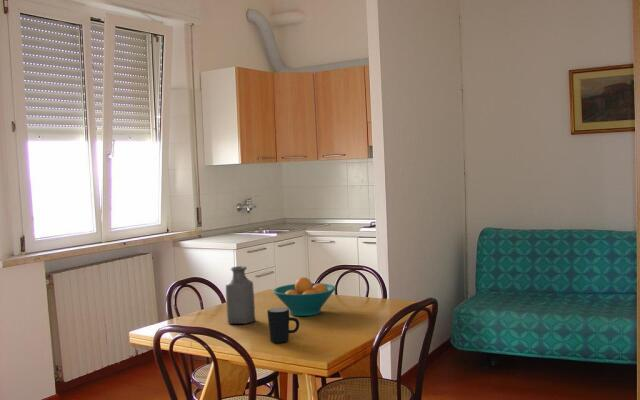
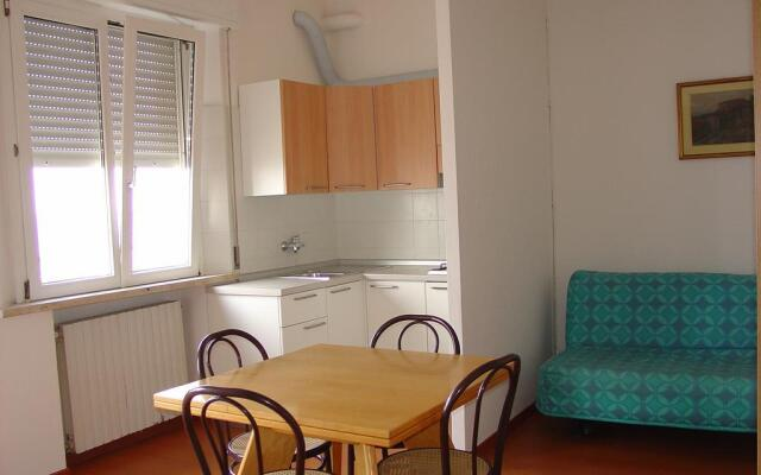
- mug [266,307,300,344]
- fruit bowl [272,276,337,317]
- bottle [225,265,256,325]
